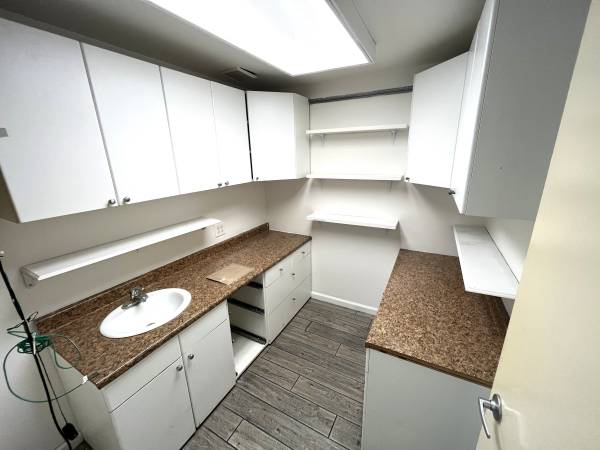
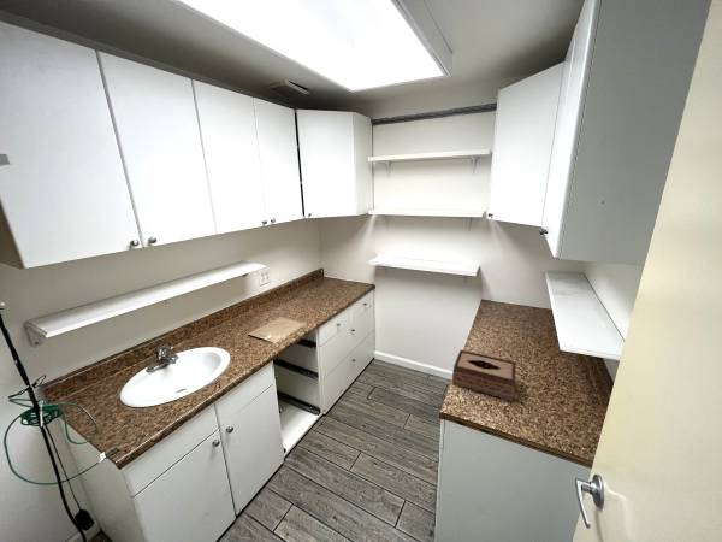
+ tissue box [451,349,517,402]
